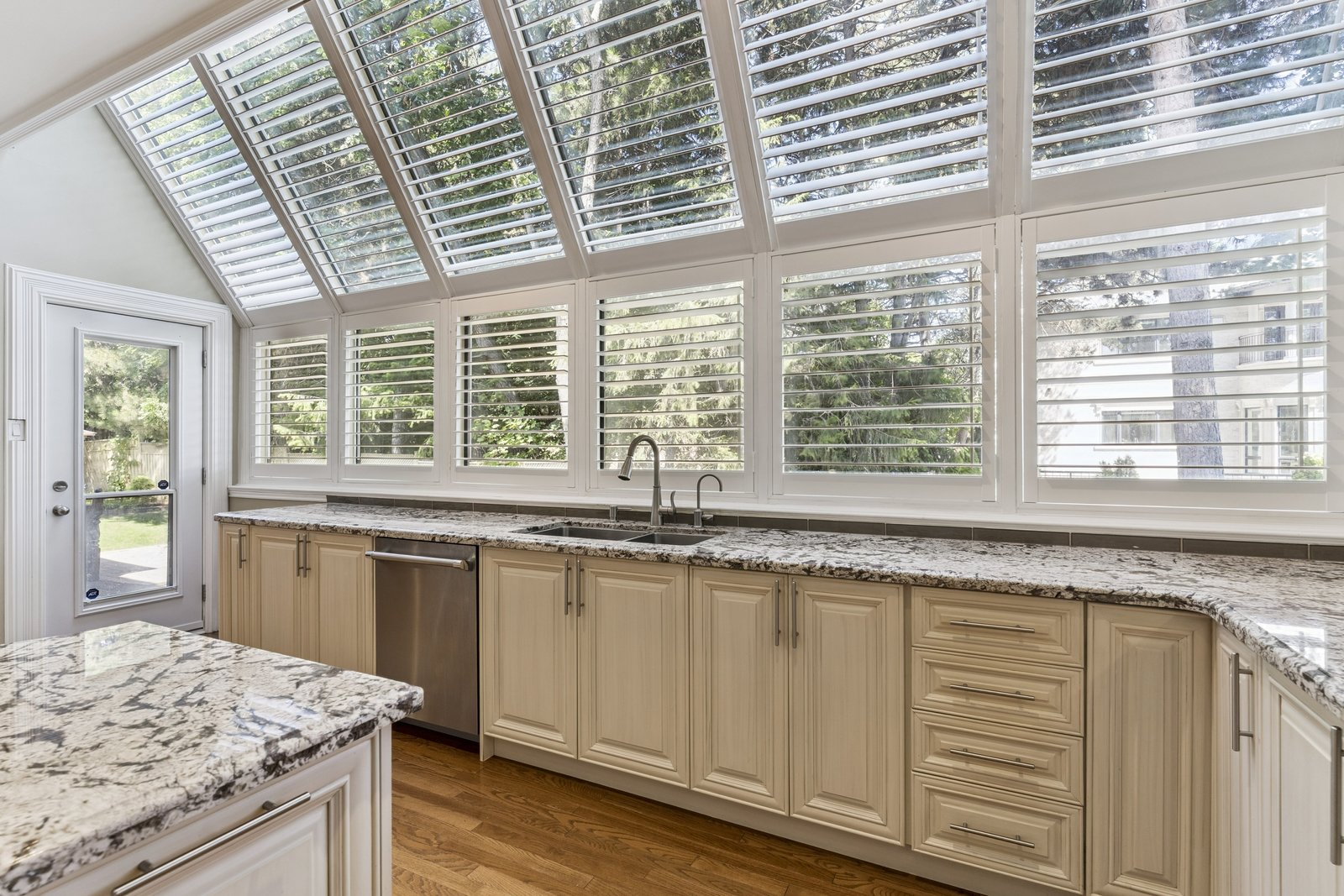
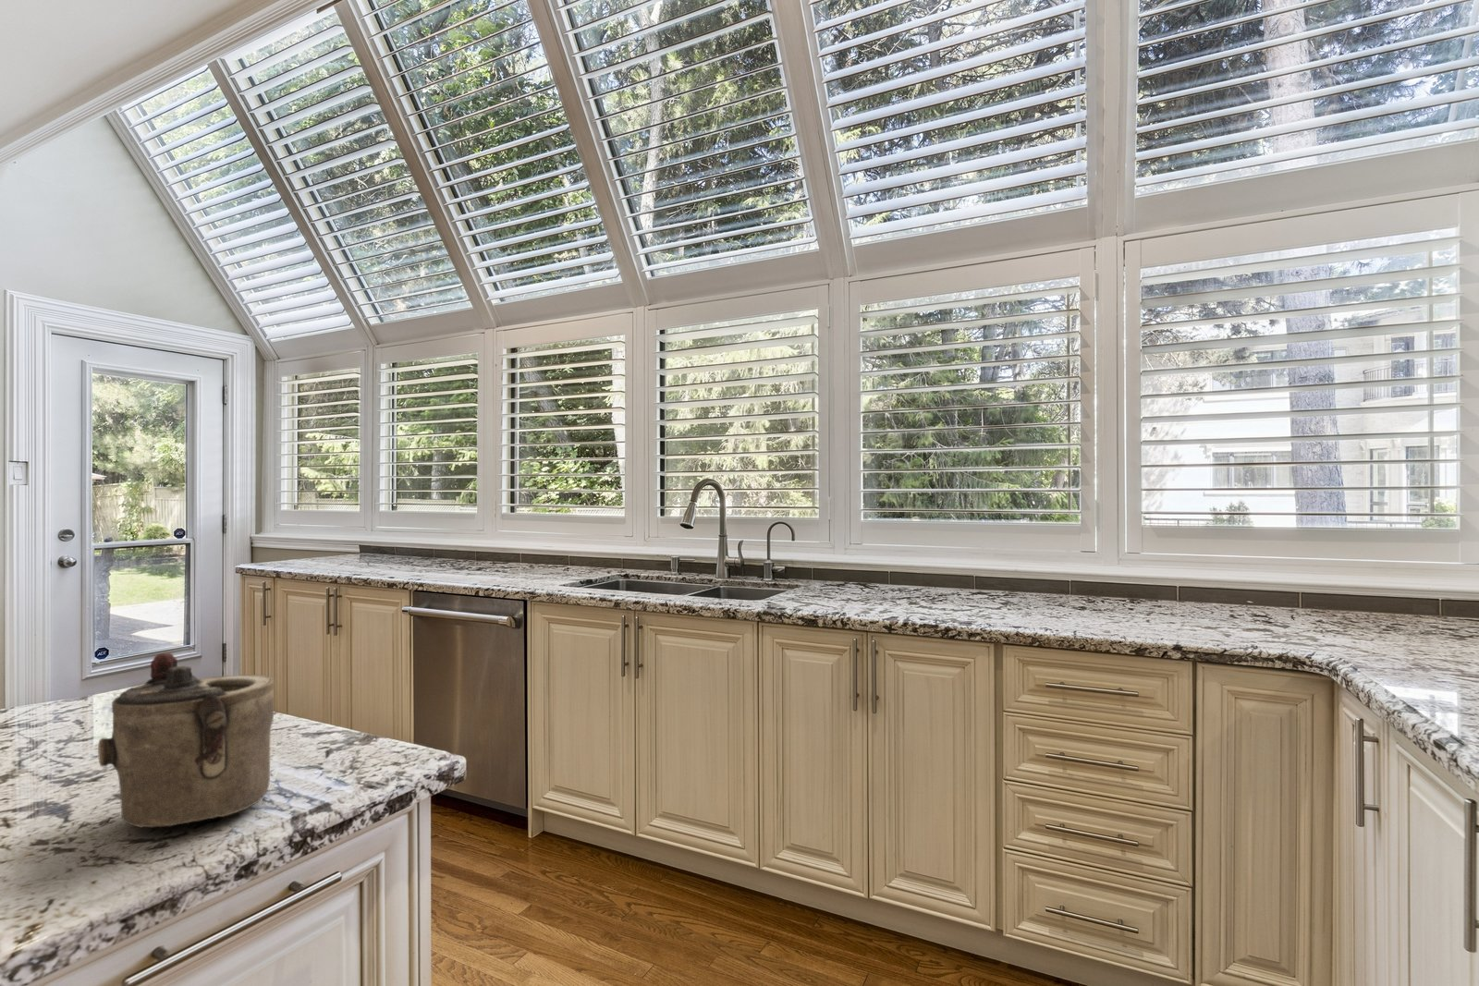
+ teapot [97,651,275,839]
